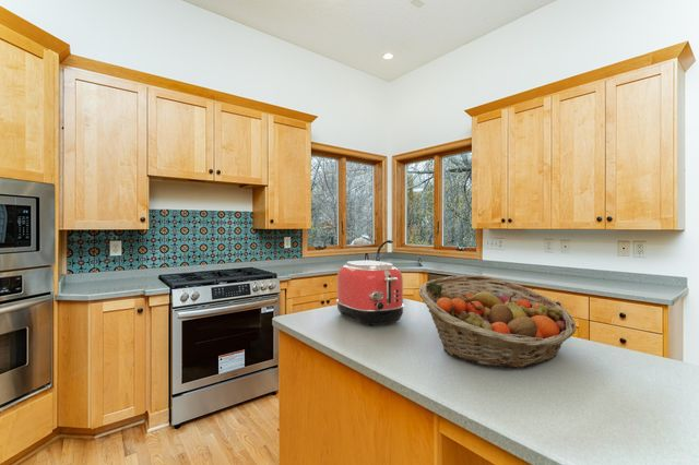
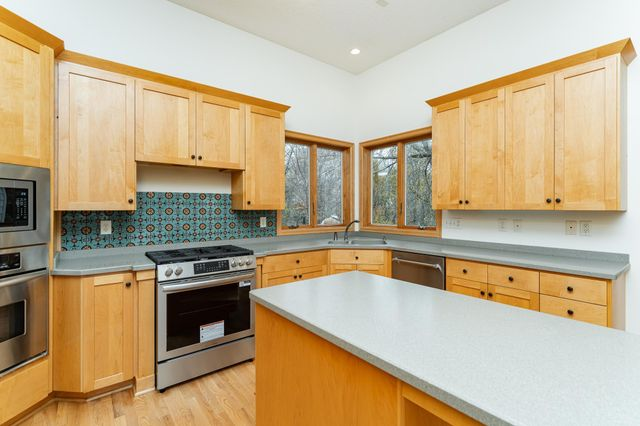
- fruit basket [417,274,577,370]
- toaster [335,260,405,326]
